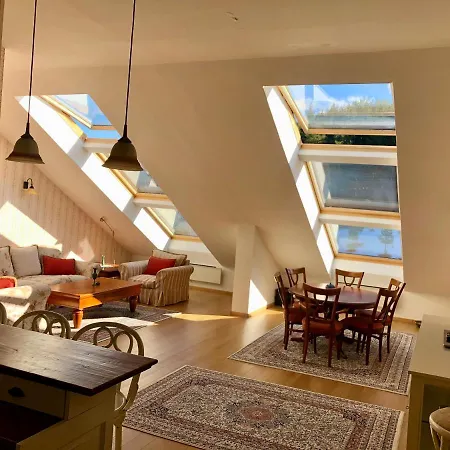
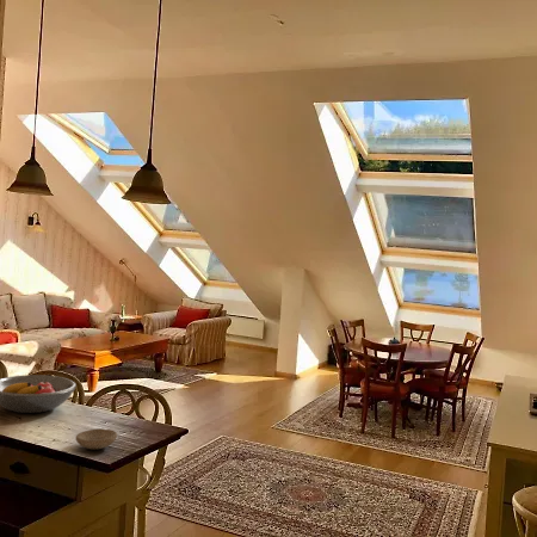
+ fruit bowl [0,374,78,414]
+ bowl [75,427,118,450]
